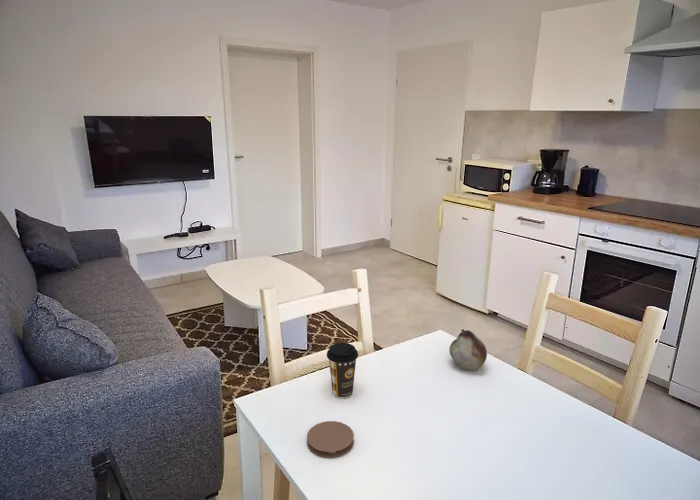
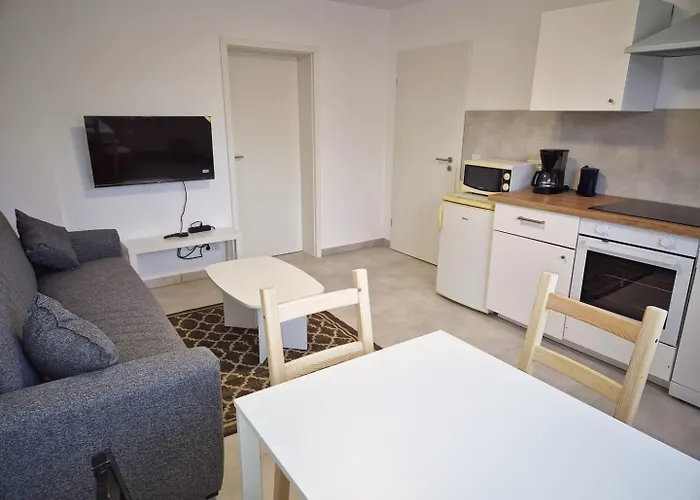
- coffee cup [326,342,359,399]
- coaster [306,420,355,458]
- fruit [448,328,488,372]
